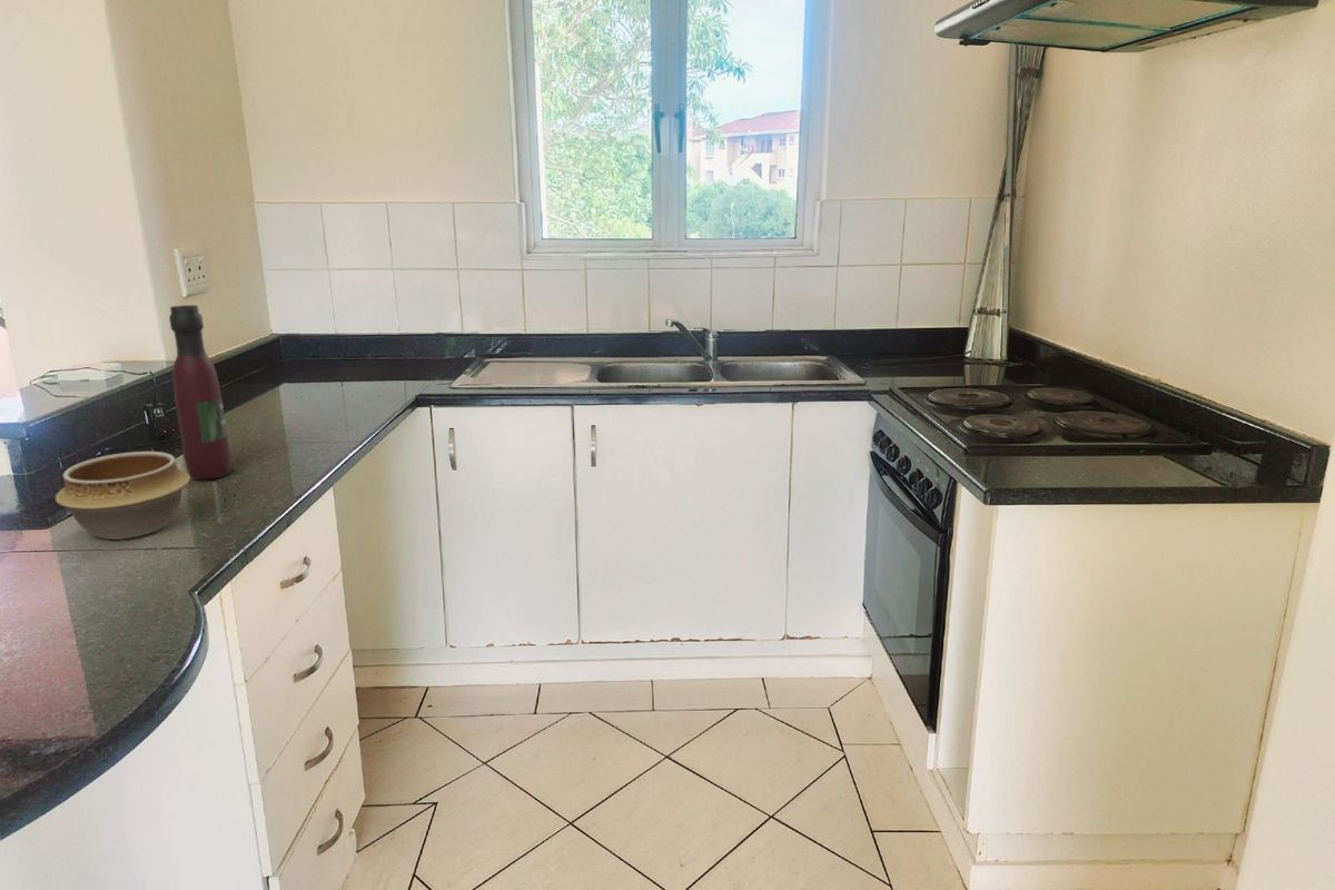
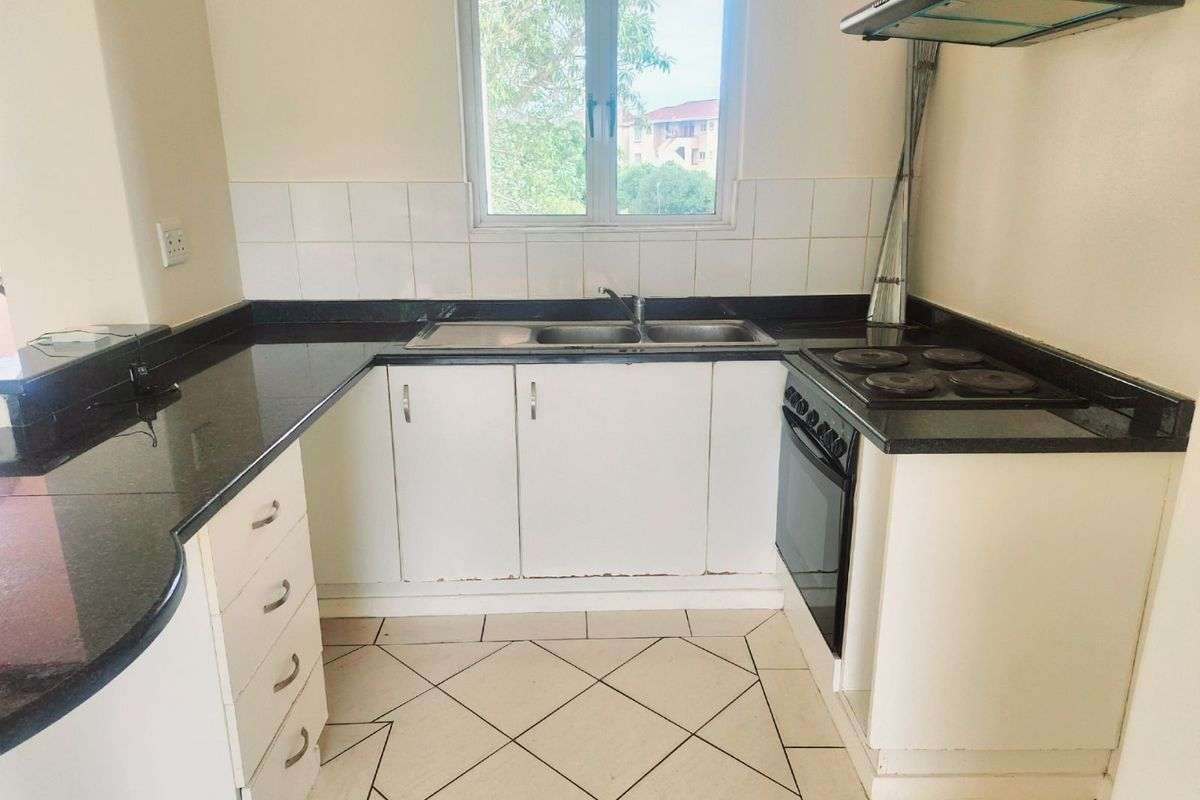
- bowl [55,451,191,541]
- wine bottle [168,304,233,482]
